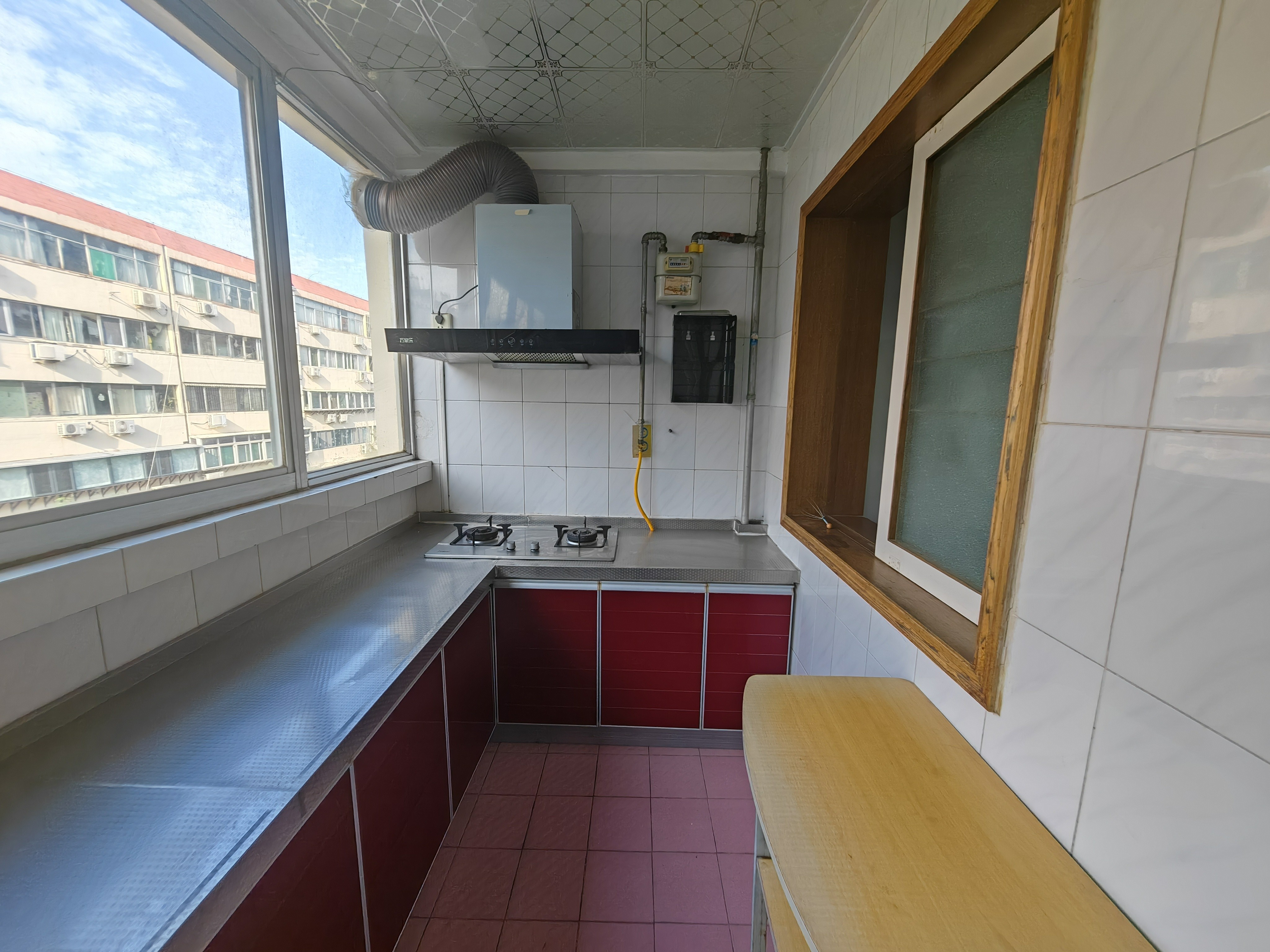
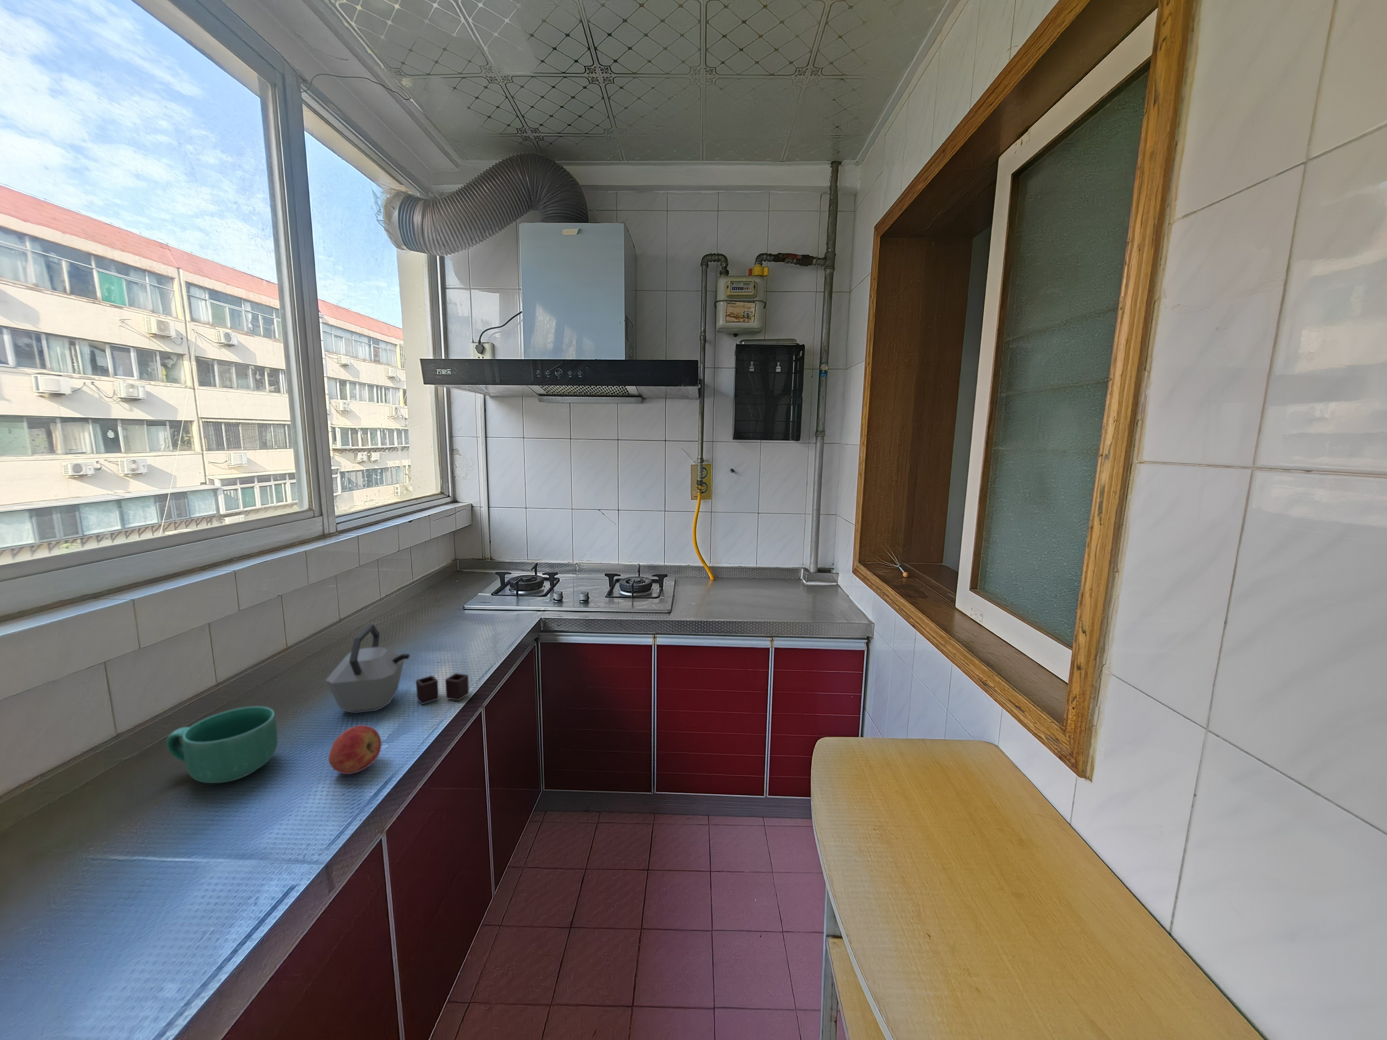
+ mug [166,706,277,783]
+ apple [328,724,382,775]
+ kettle [325,624,470,713]
